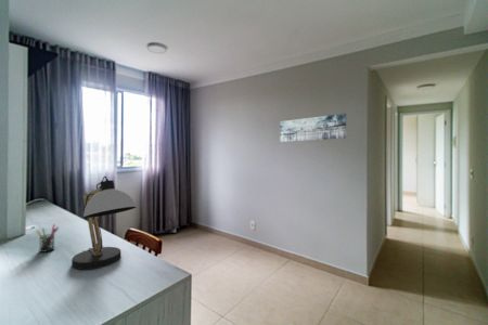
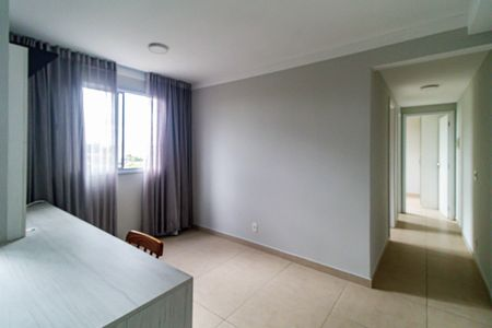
- wall art [279,113,347,143]
- desk lamp [70,176,138,271]
- pen holder [36,223,60,253]
